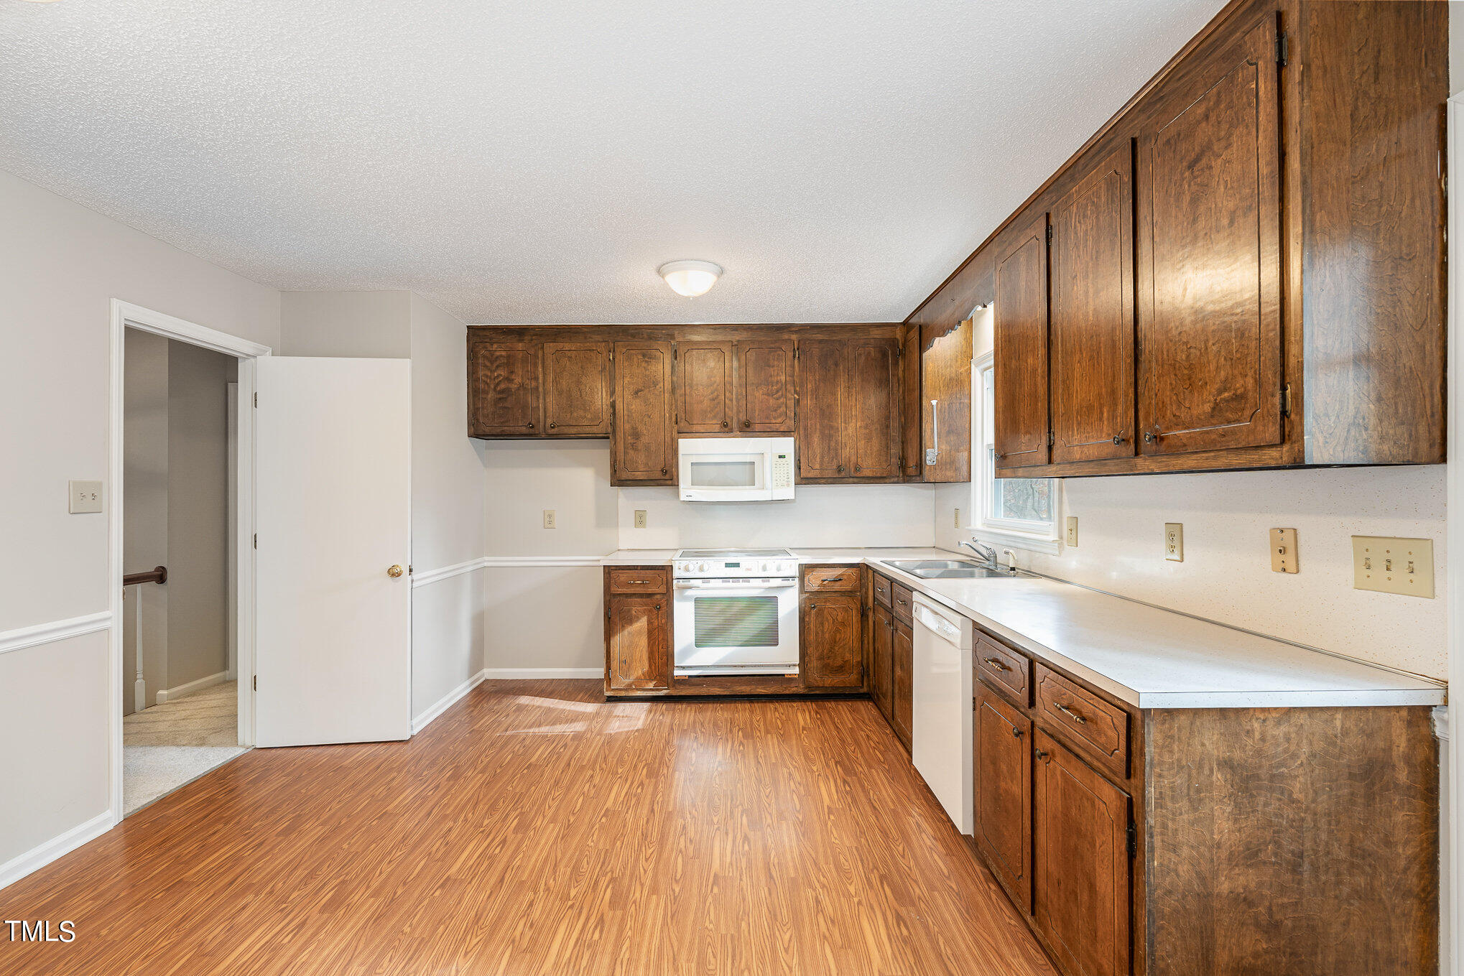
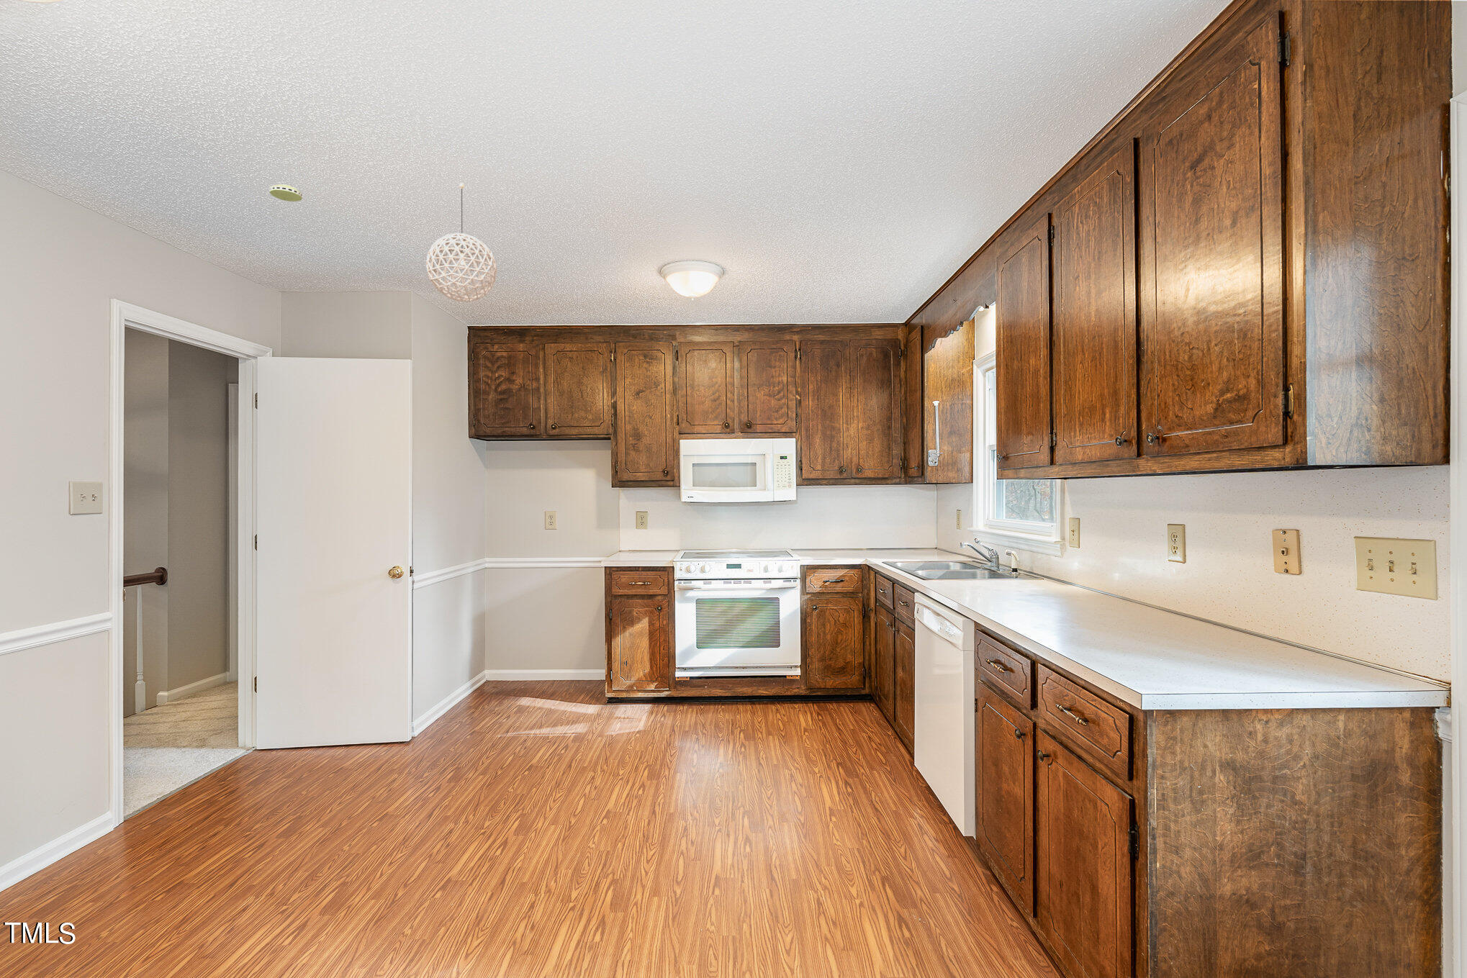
+ smoke detector [270,183,303,202]
+ pendant light [426,182,498,302]
